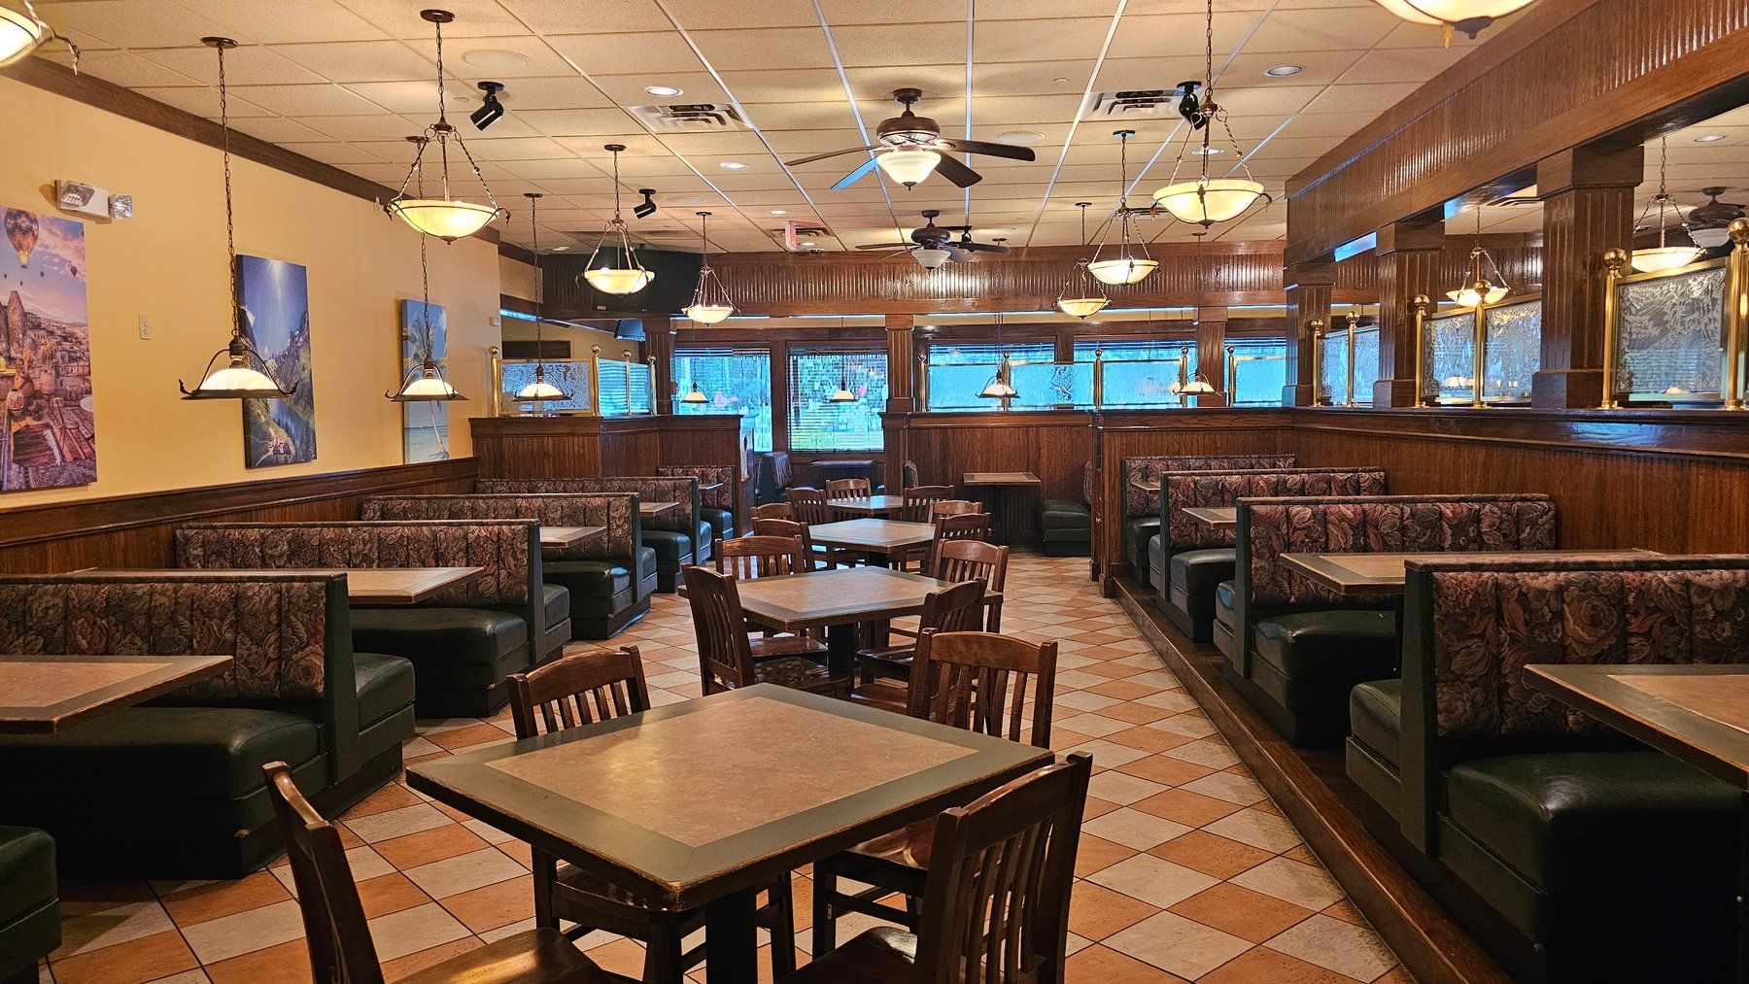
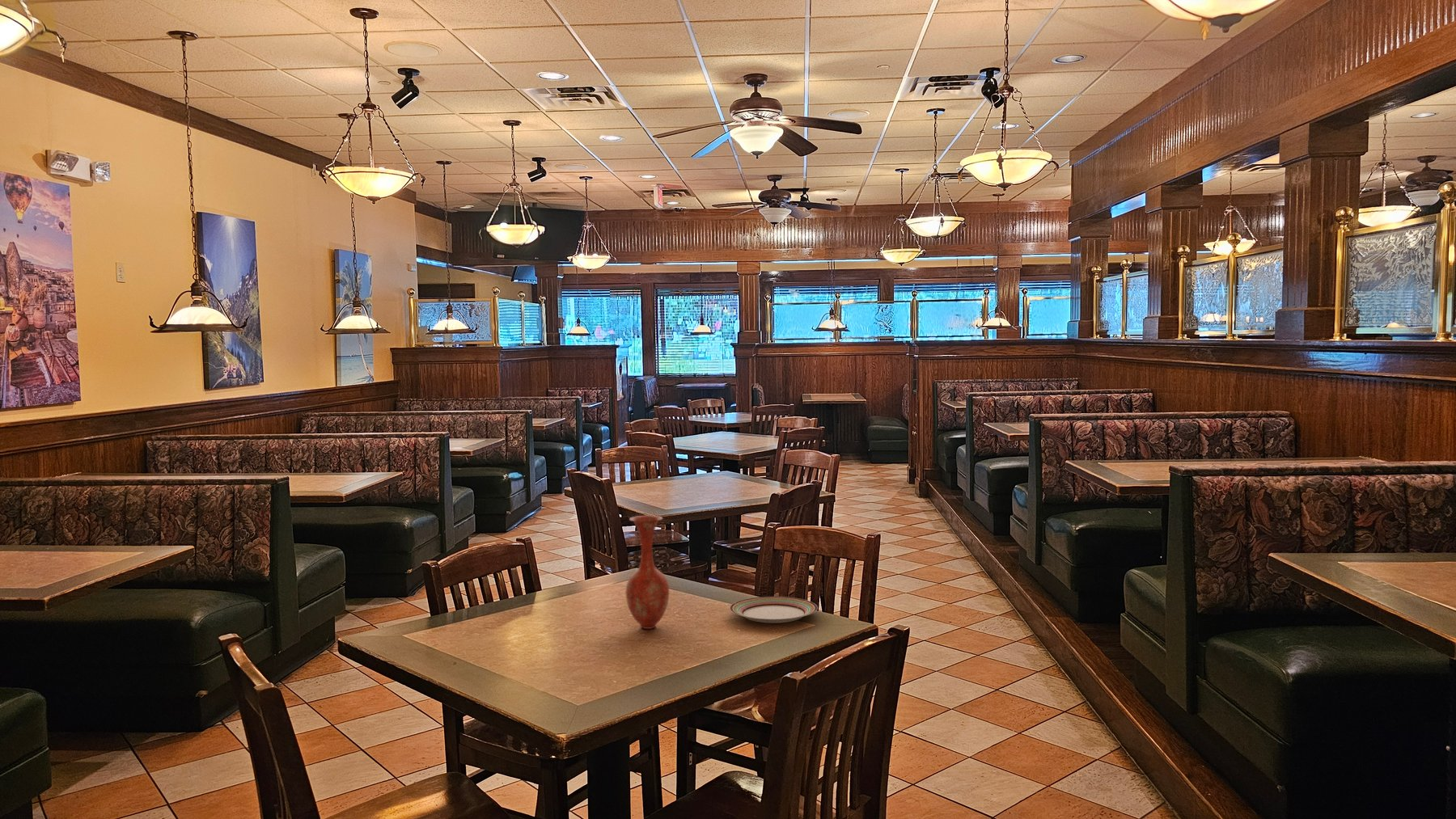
+ plate [729,596,819,624]
+ vase [625,515,670,630]
